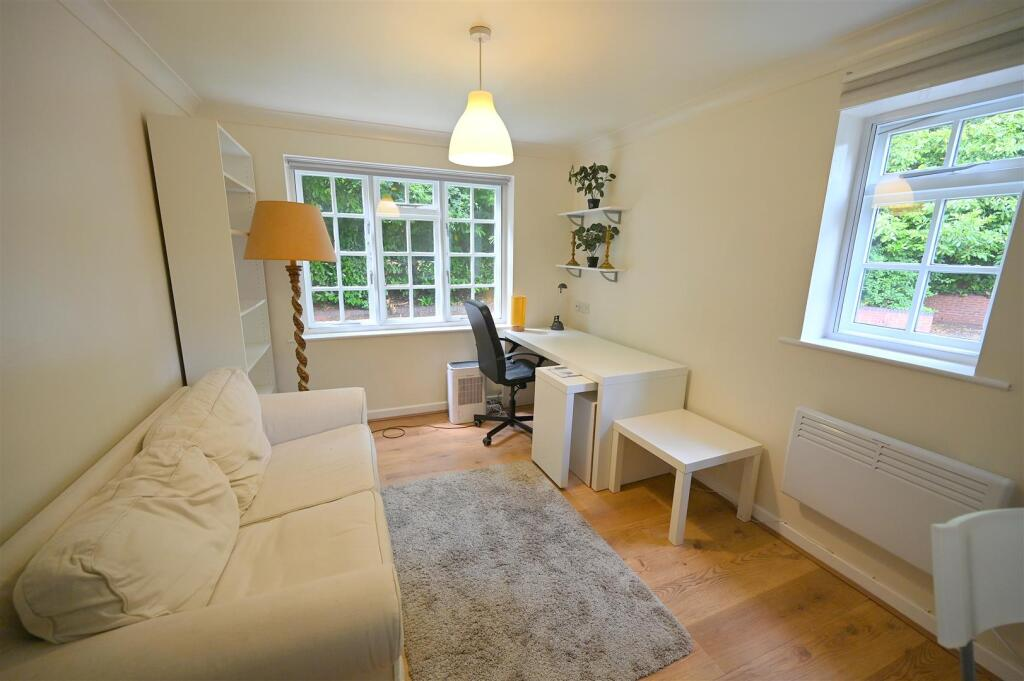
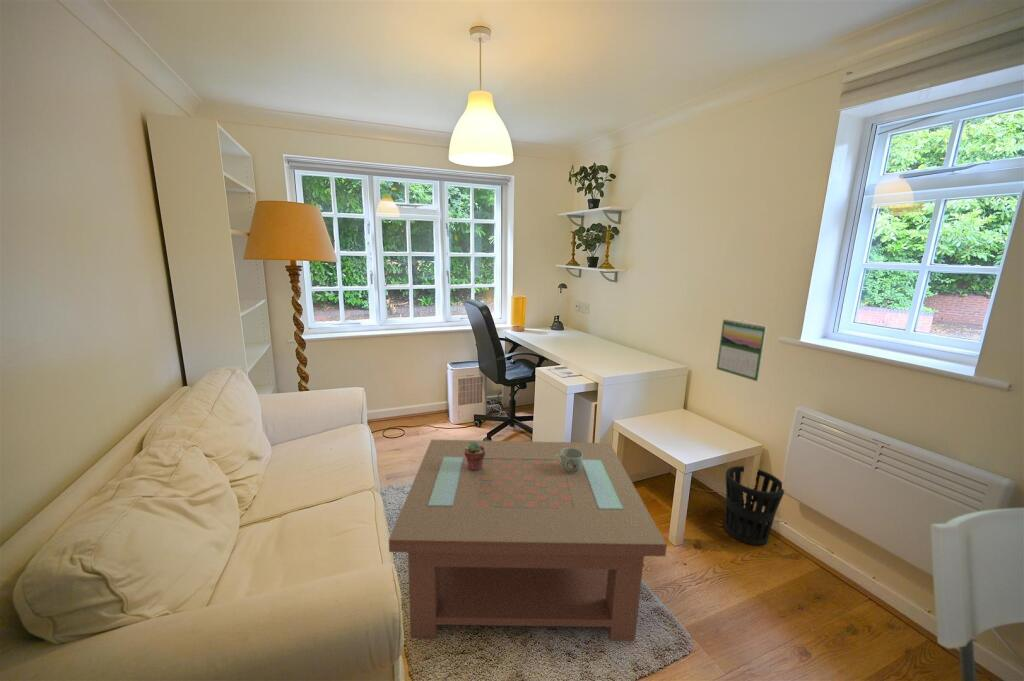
+ wastebasket [723,465,785,546]
+ calendar [716,318,768,382]
+ coffee table [388,438,668,642]
+ potted succulent [464,442,485,471]
+ mug [555,448,583,474]
